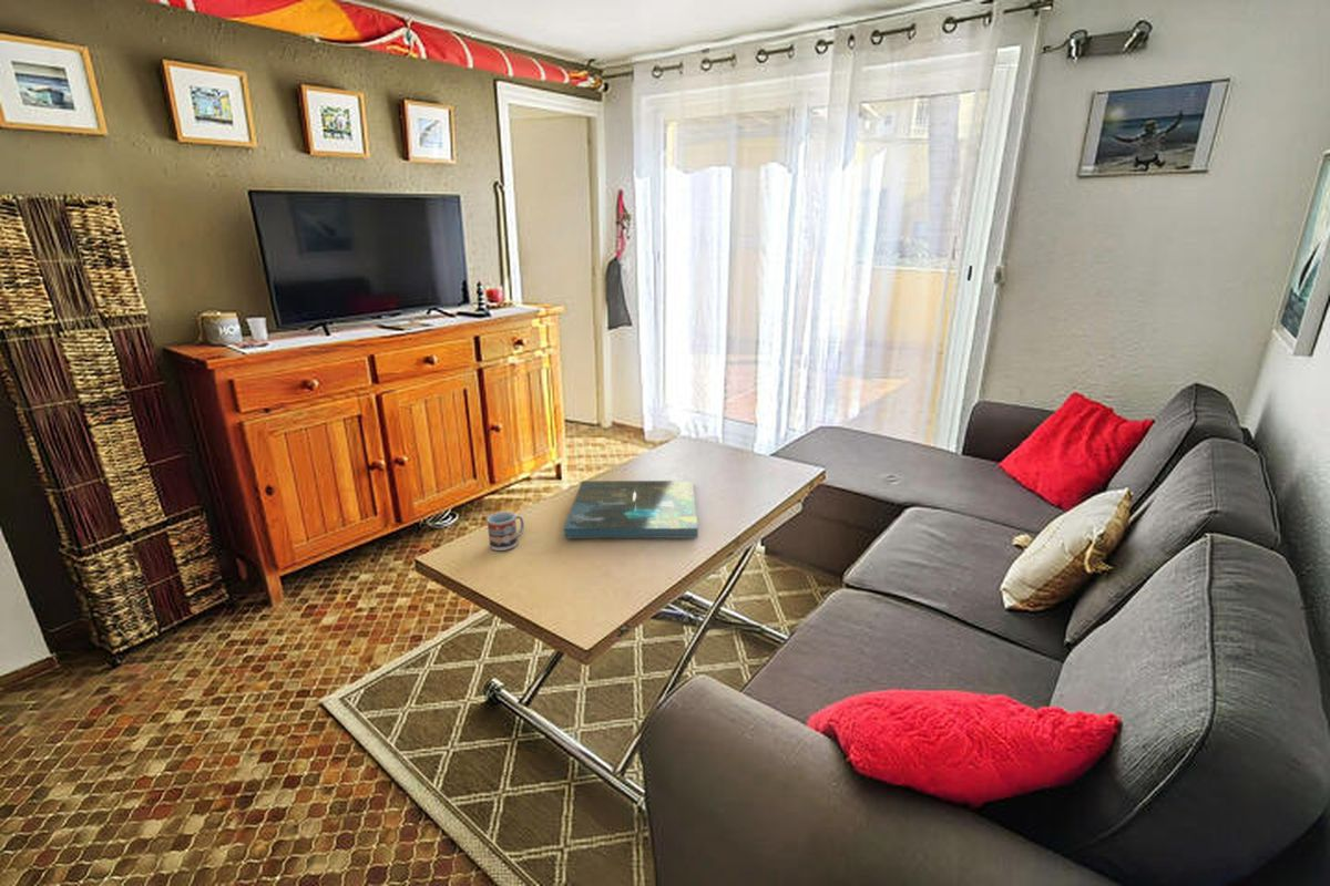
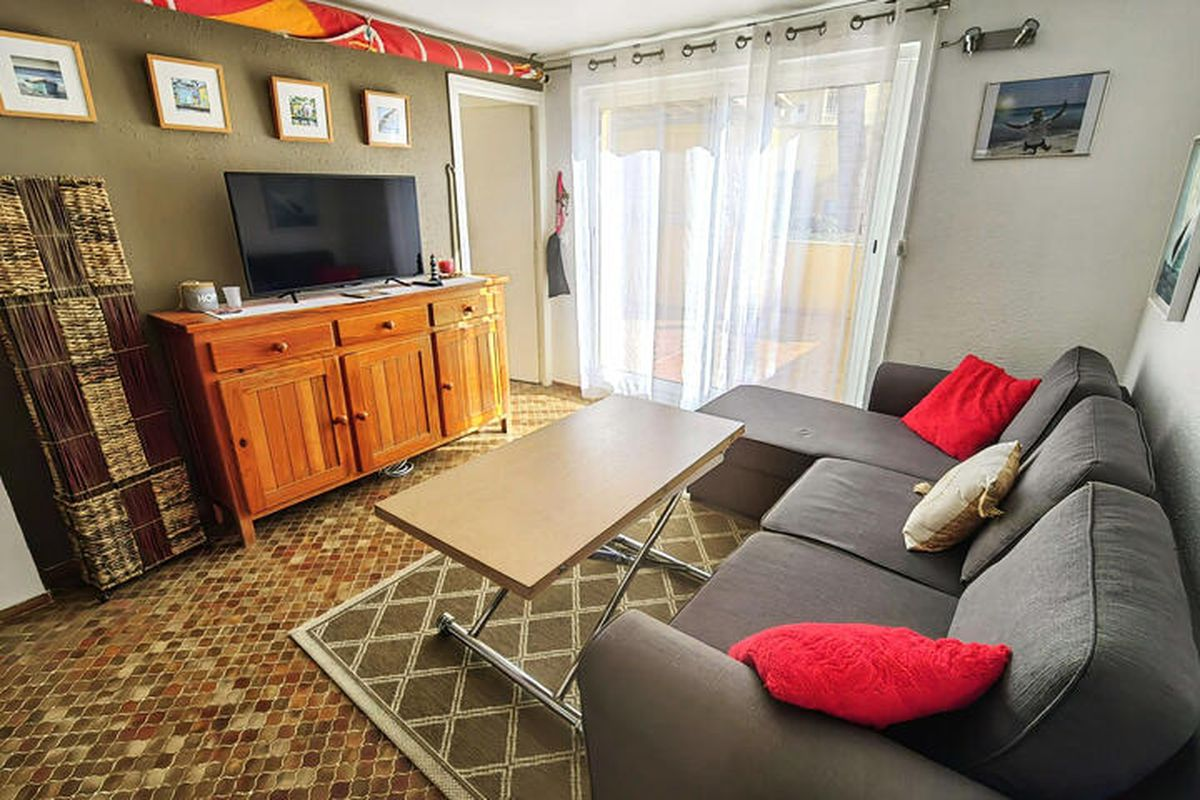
- cup [485,511,525,552]
- board game [563,480,699,539]
